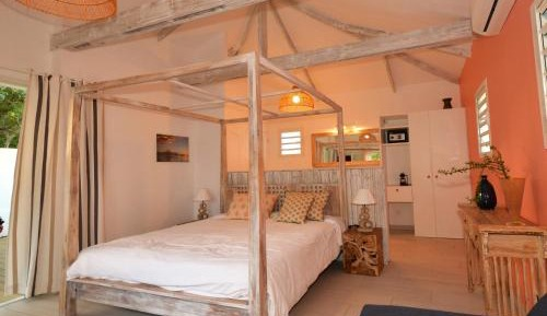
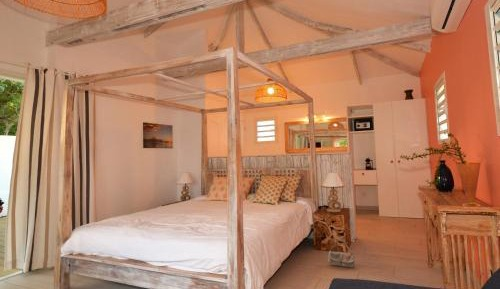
+ bag [327,236,356,269]
